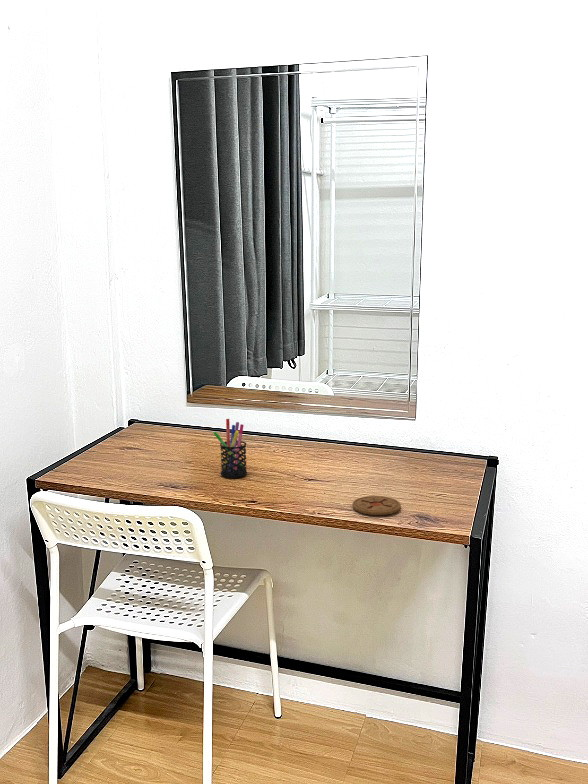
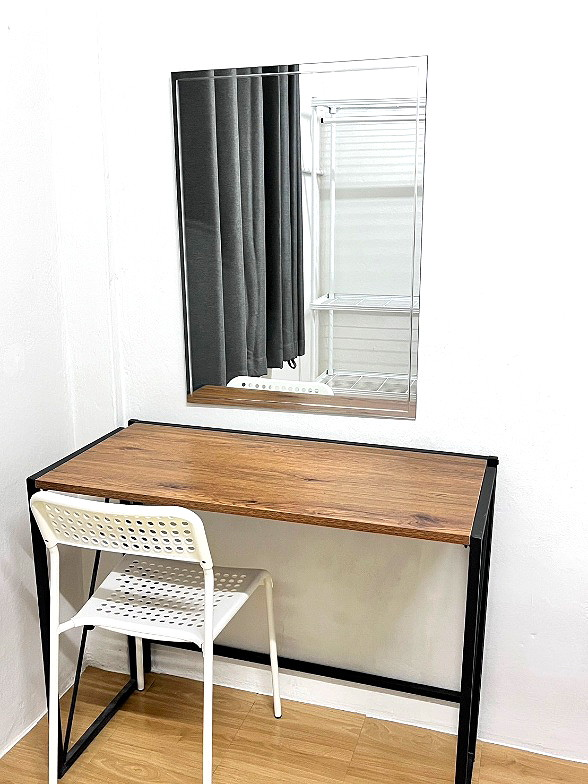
- pen holder [212,418,248,479]
- coaster [351,495,402,516]
